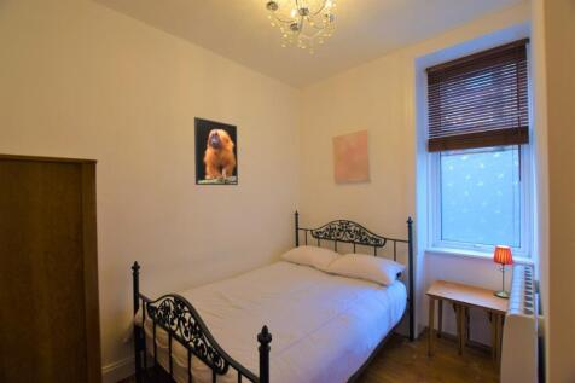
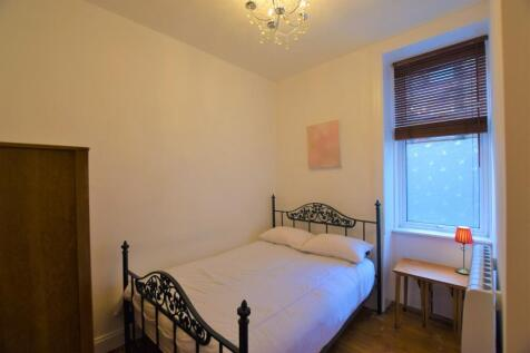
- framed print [193,116,239,186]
